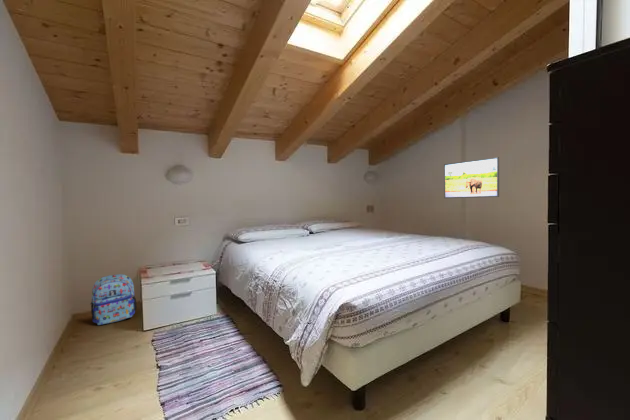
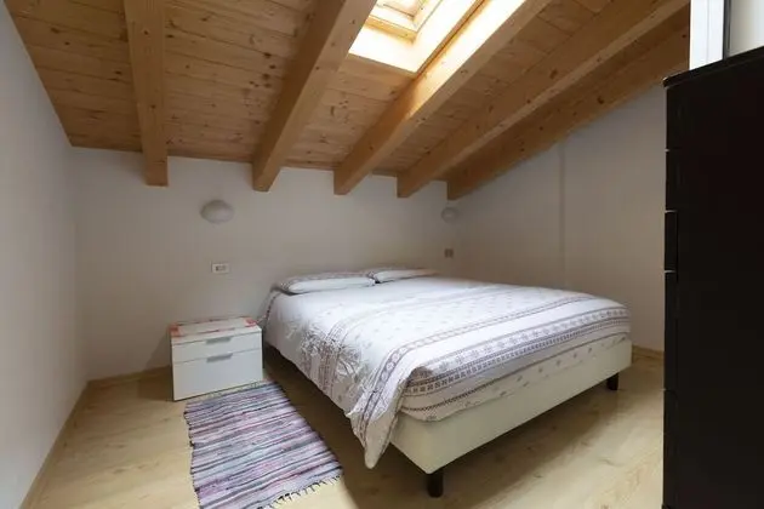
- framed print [443,156,500,199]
- backpack [89,273,138,326]
